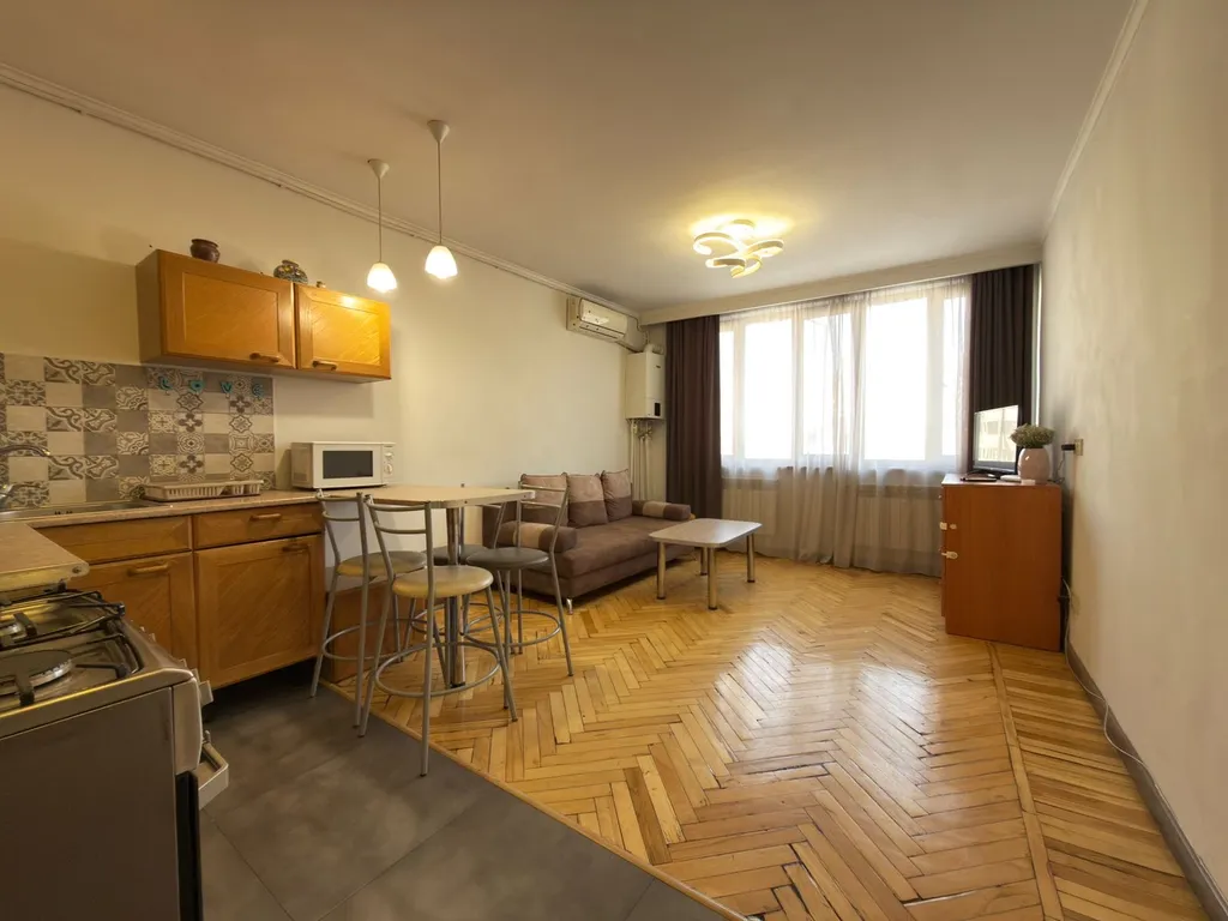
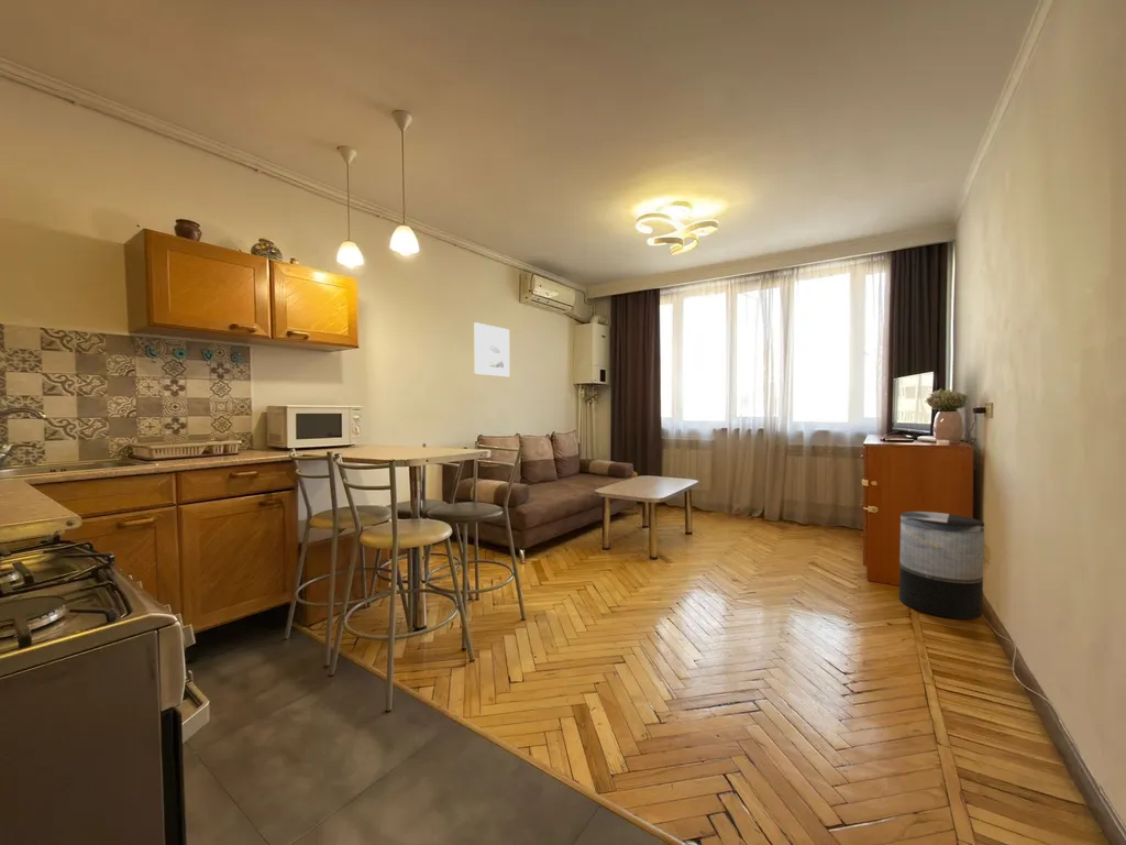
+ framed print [473,321,510,377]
+ trash can [898,511,985,621]
